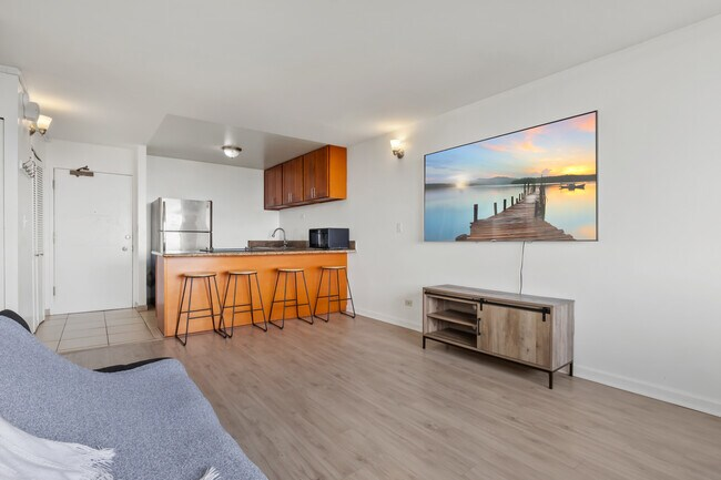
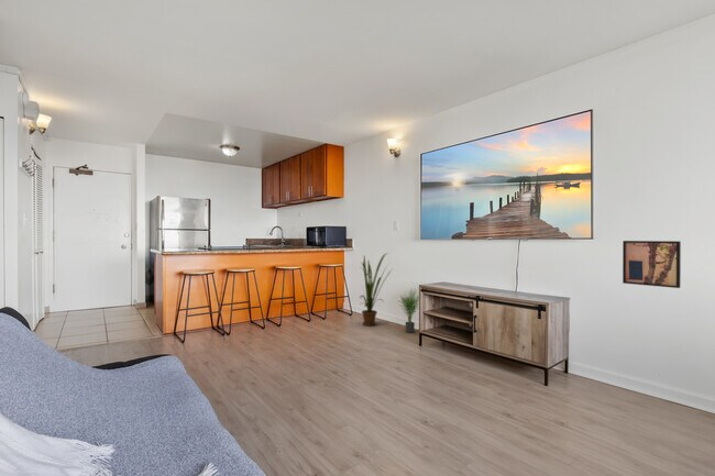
+ potted plant [397,287,420,334]
+ wall art [622,240,682,289]
+ house plant [359,252,393,326]
